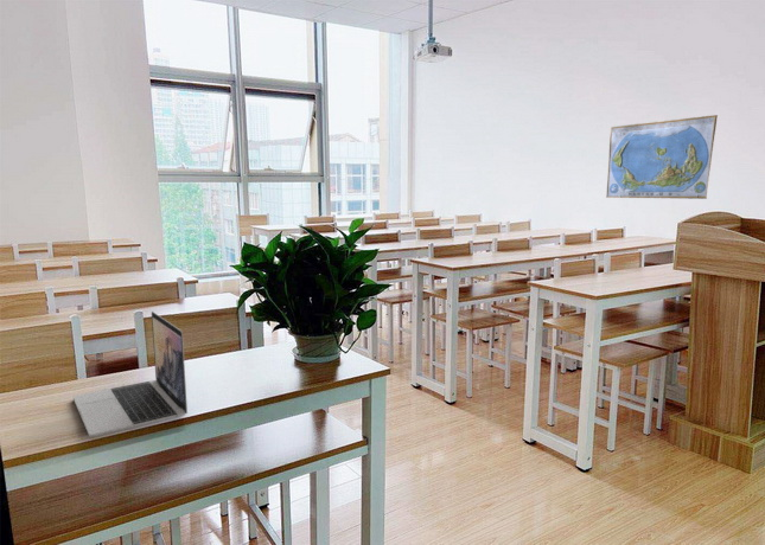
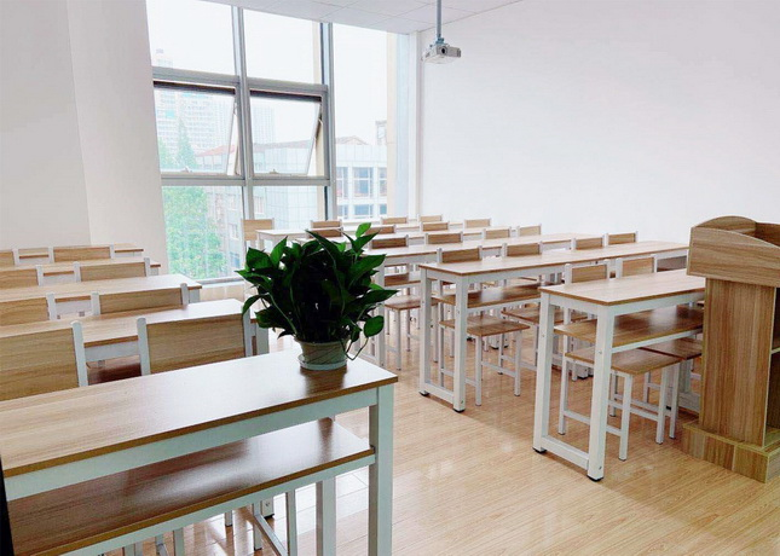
- laptop [72,310,189,438]
- world map [605,114,719,200]
